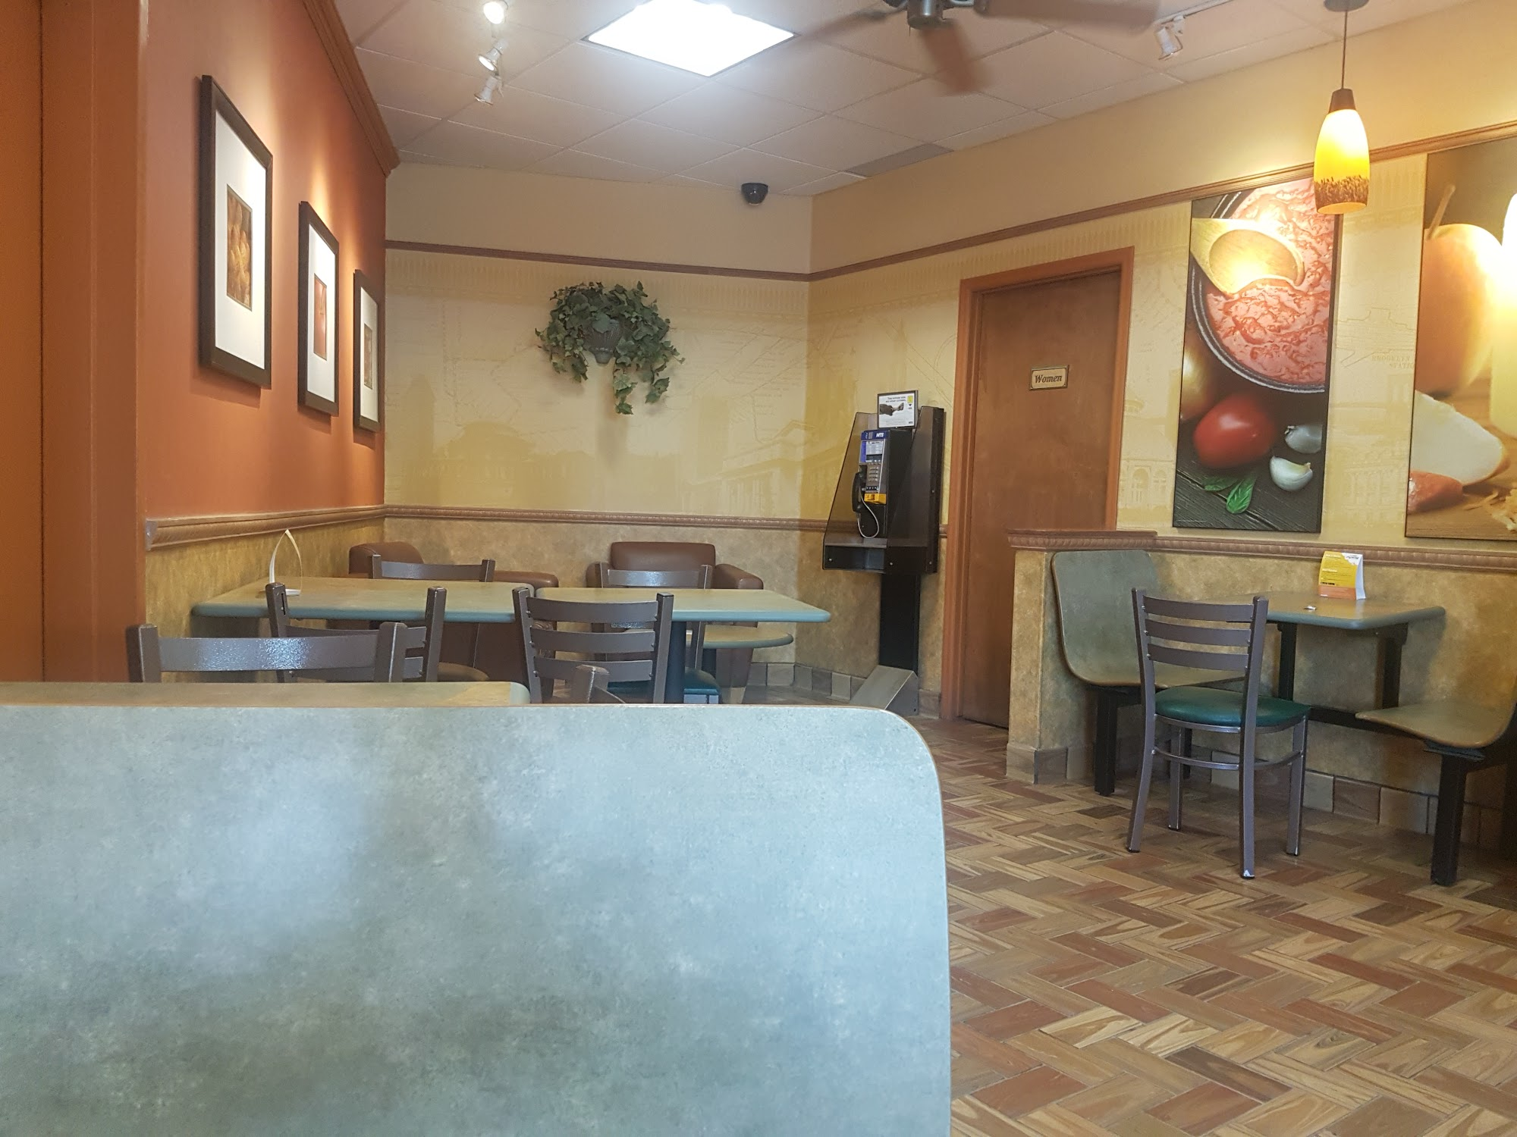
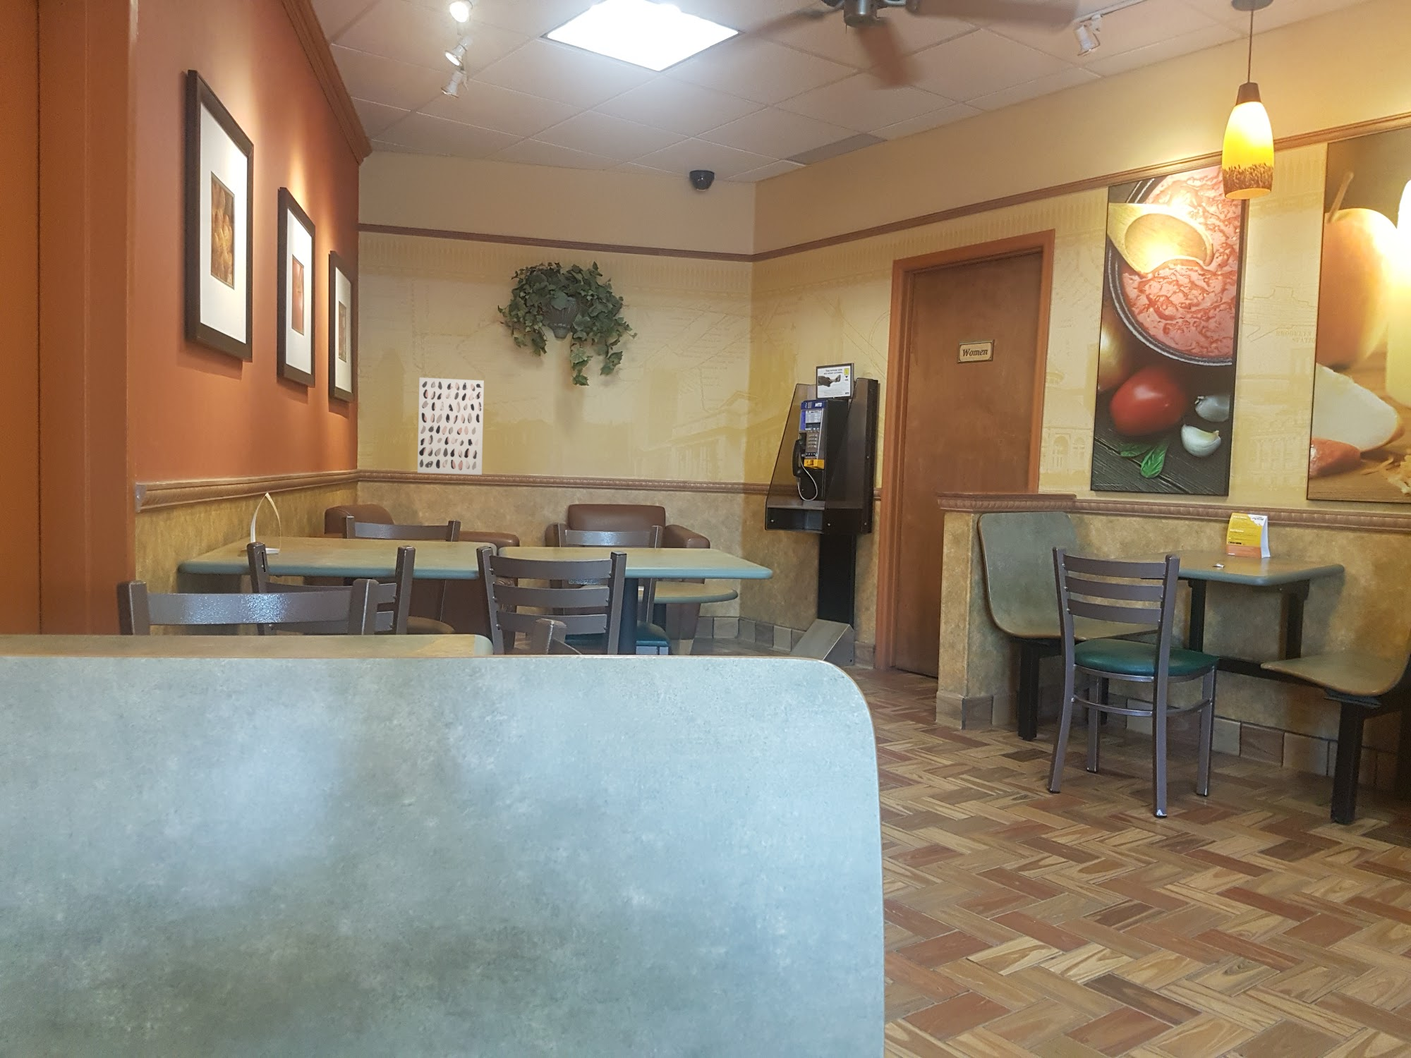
+ wall art [417,377,484,476]
